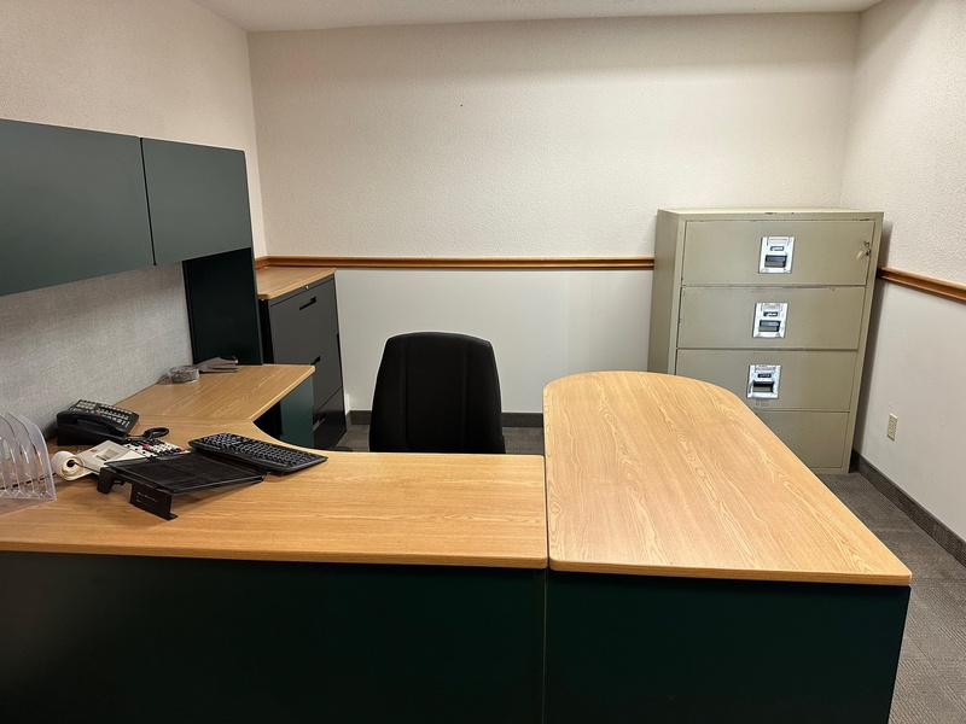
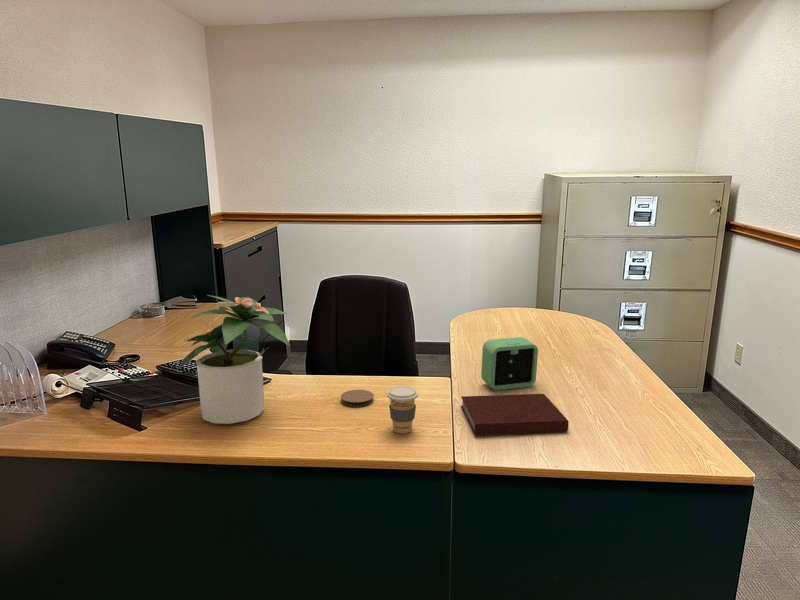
+ potted plant [175,294,291,425]
+ alarm clock [480,336,539,391]
+ coaster [340,389,375,408]
+ notebook [460,393,570,436]
+ coffee cup [386,385,419,434]
